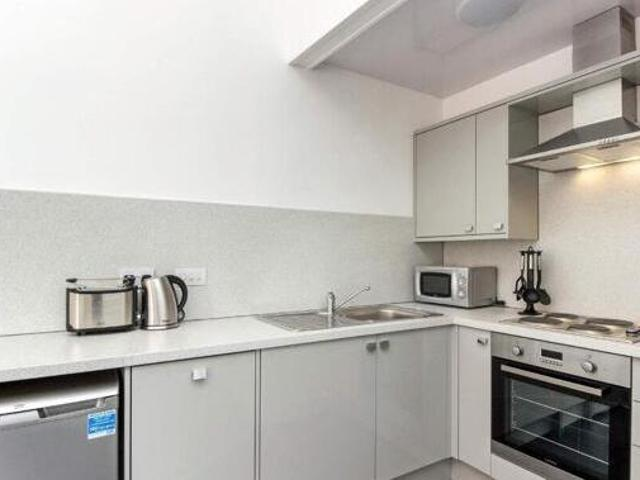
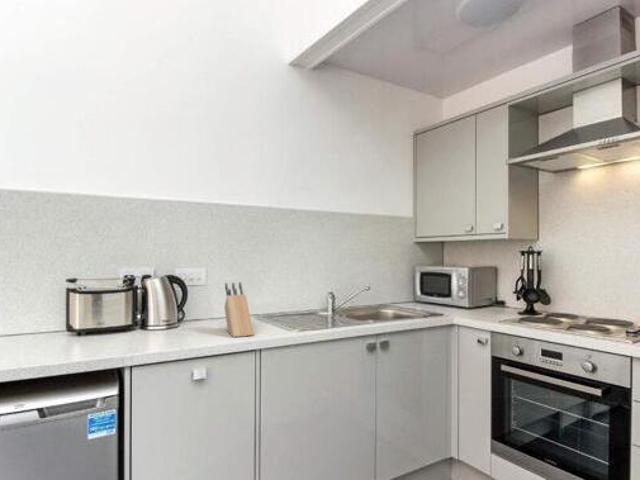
+ knife block [223,281,255,338]
